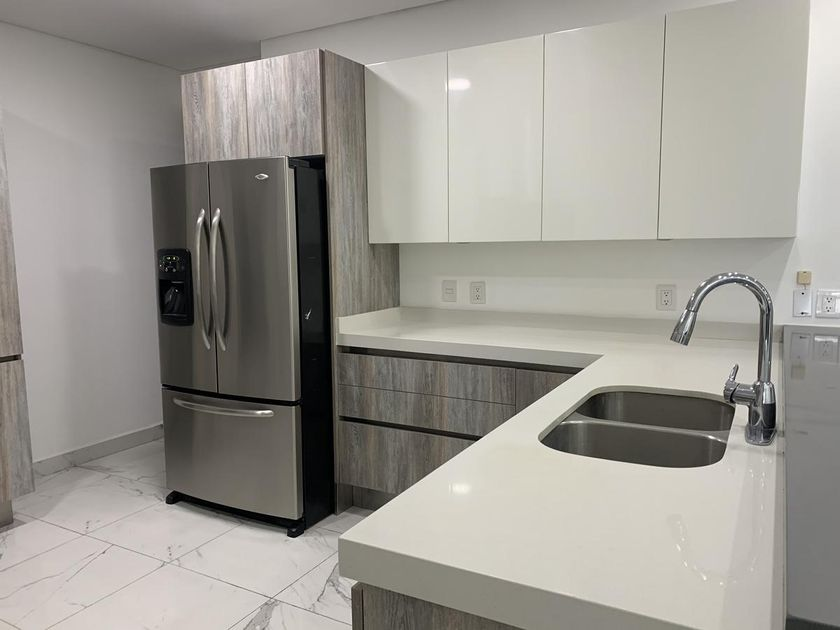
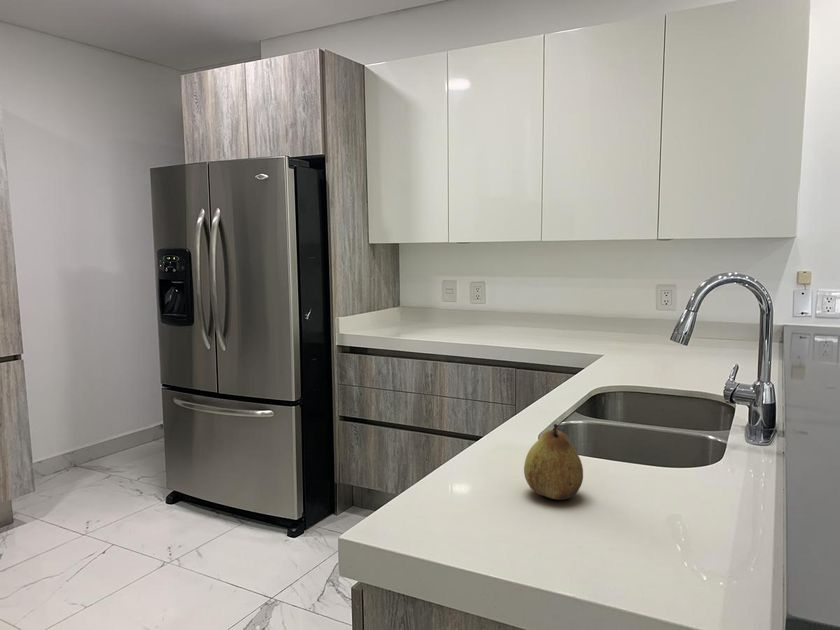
+ fruit [523,423,584,501]
